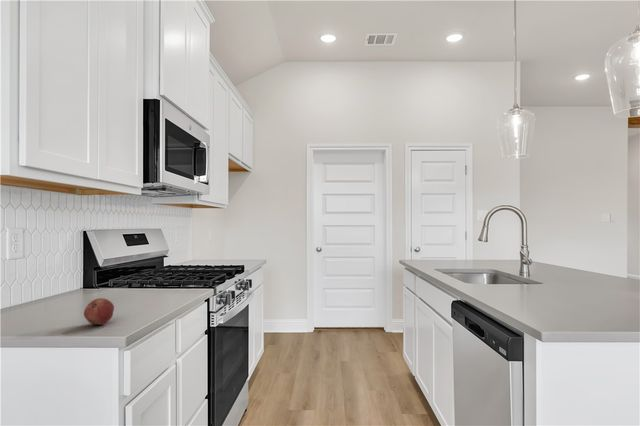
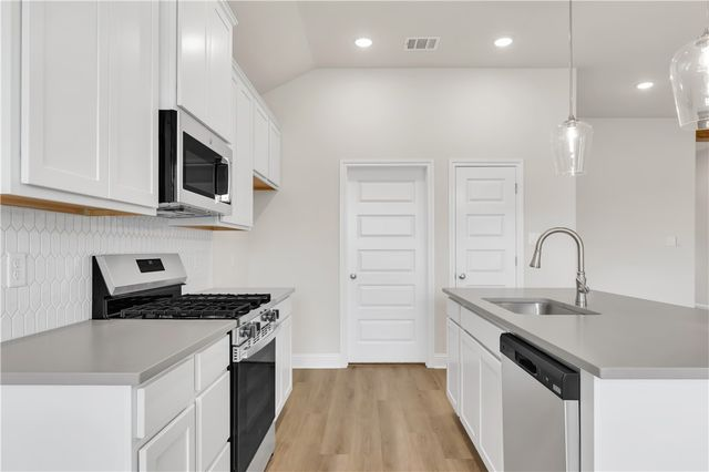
- fruit [83,297,115,325]
